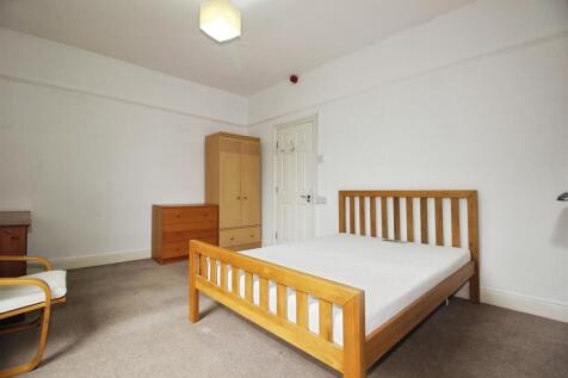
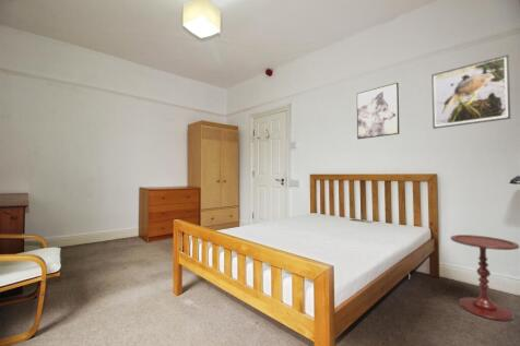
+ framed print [430,53,511,130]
+ side table [449,234,520,322]
+ wall art [356,82,401,140]
